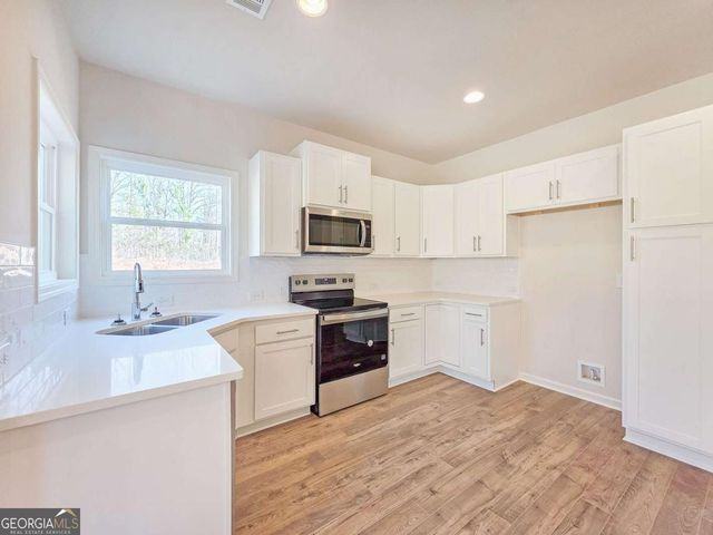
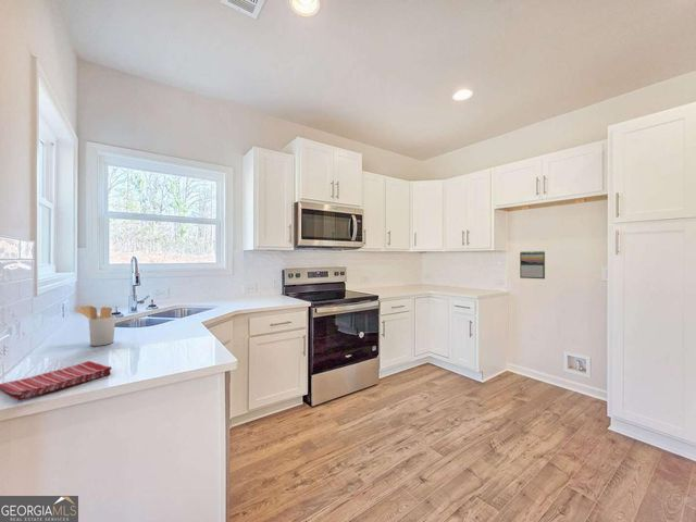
+ dish towel [0,360,113,402]
+ utensil holder [74,304,116,347]
+ calendar [519,250,546,279]
